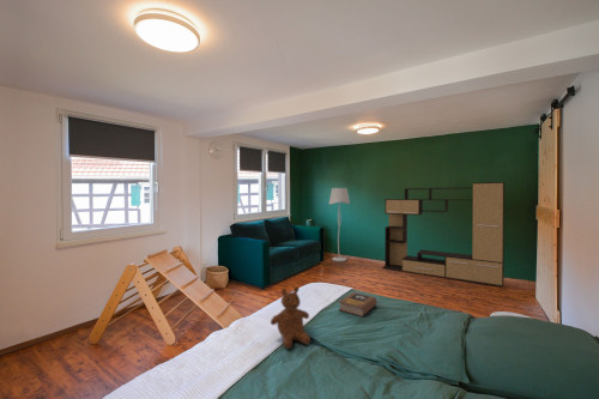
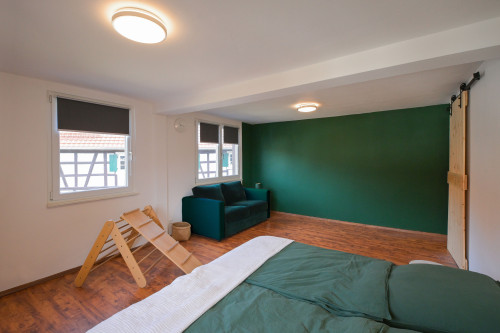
- teddy bear [270,286,311,350]
- floor lamp [328,187,351,262]
- media console [381,181,506,288]
- book [338,291,379,318]
